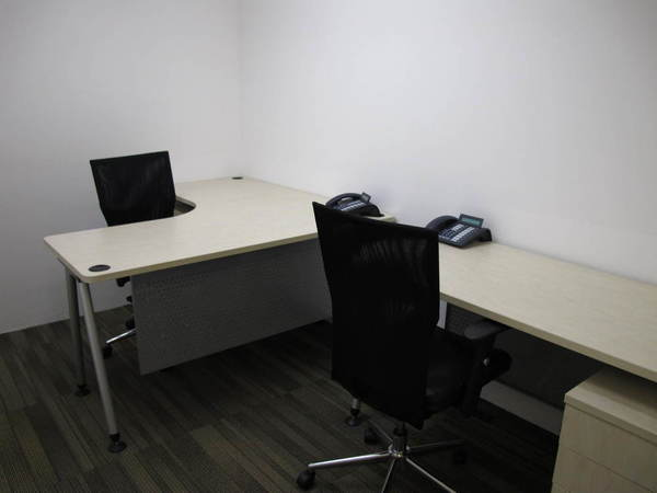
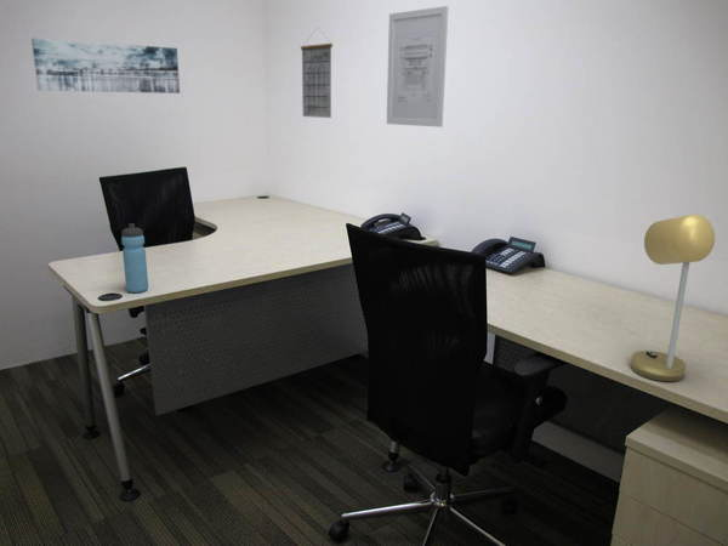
+ wall art [386,5,450,129]
+ wall art [30,36,181,95]
+ calendar [300,28,334,119]
+ desk lamp [630,214,716,382]
+ water bottle [120,222,149,294]
